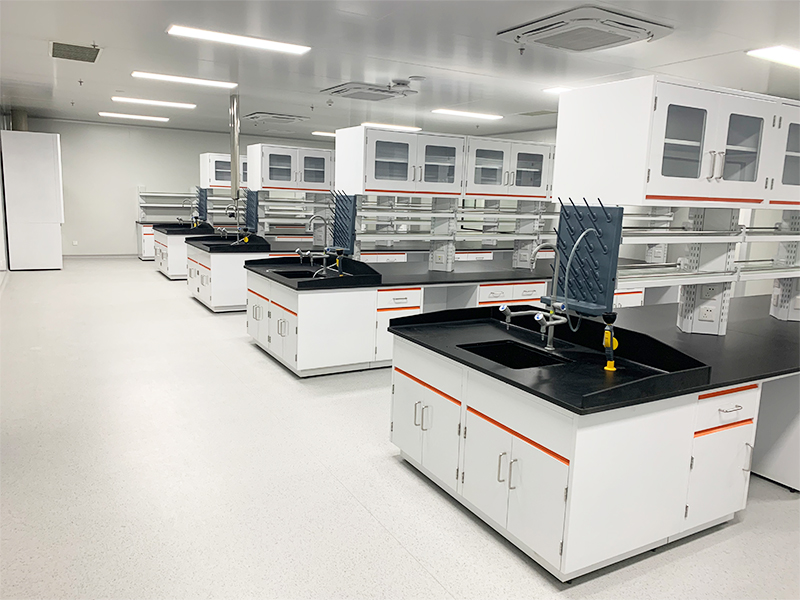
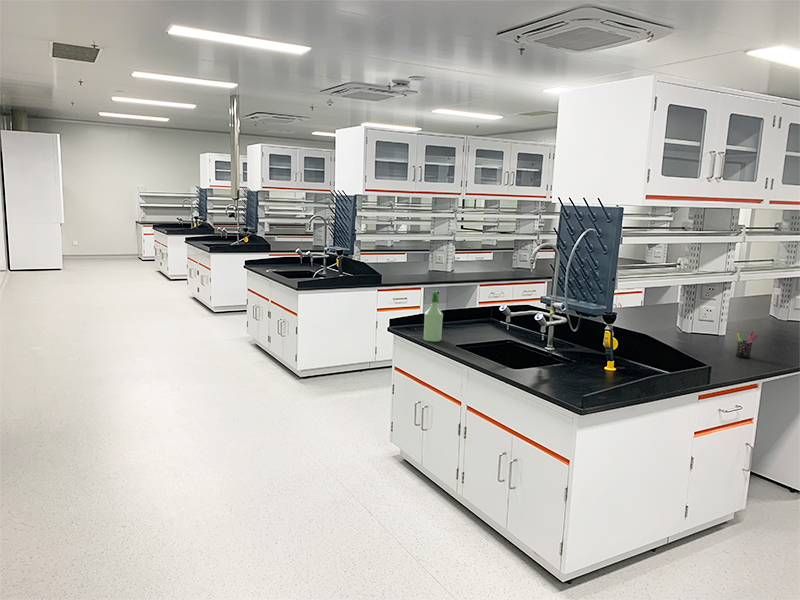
+ spray bottle [423,290,444,343]
+ pen holder [735,330,758,359]
